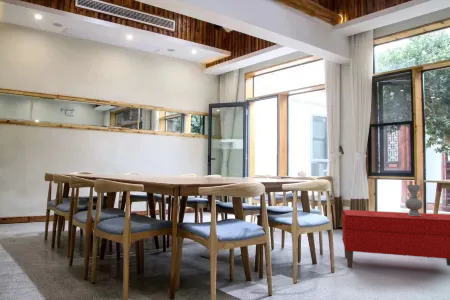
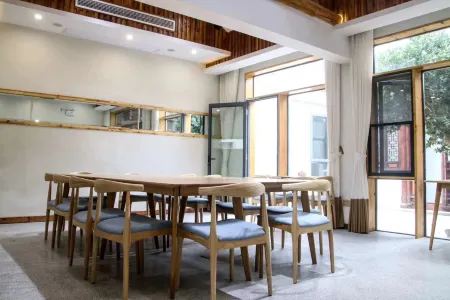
- decorative vase [404,184,424,216]
- bench [341,209,450,268]
